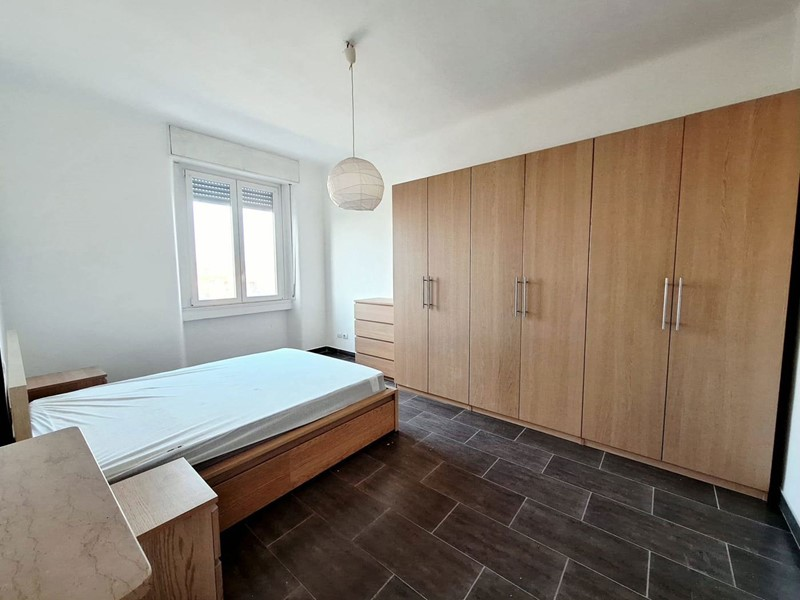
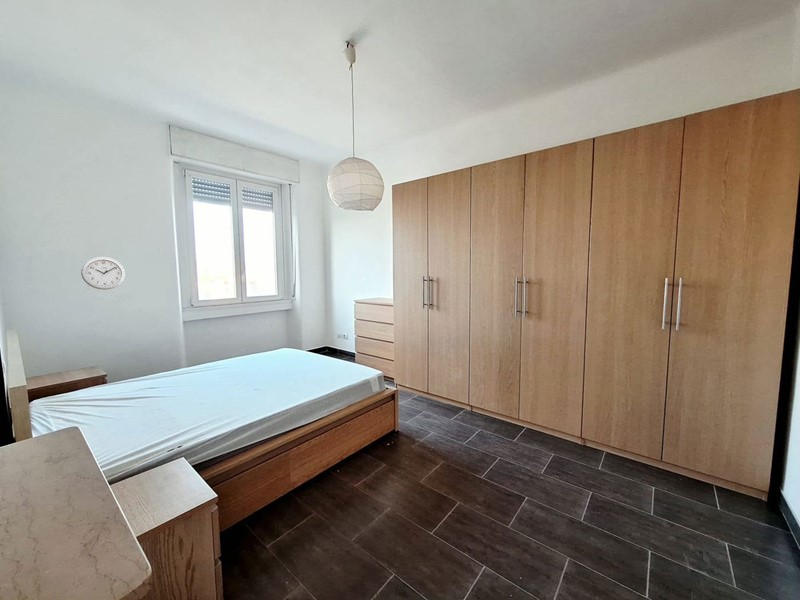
+ wall clock [80,256,126,291]
